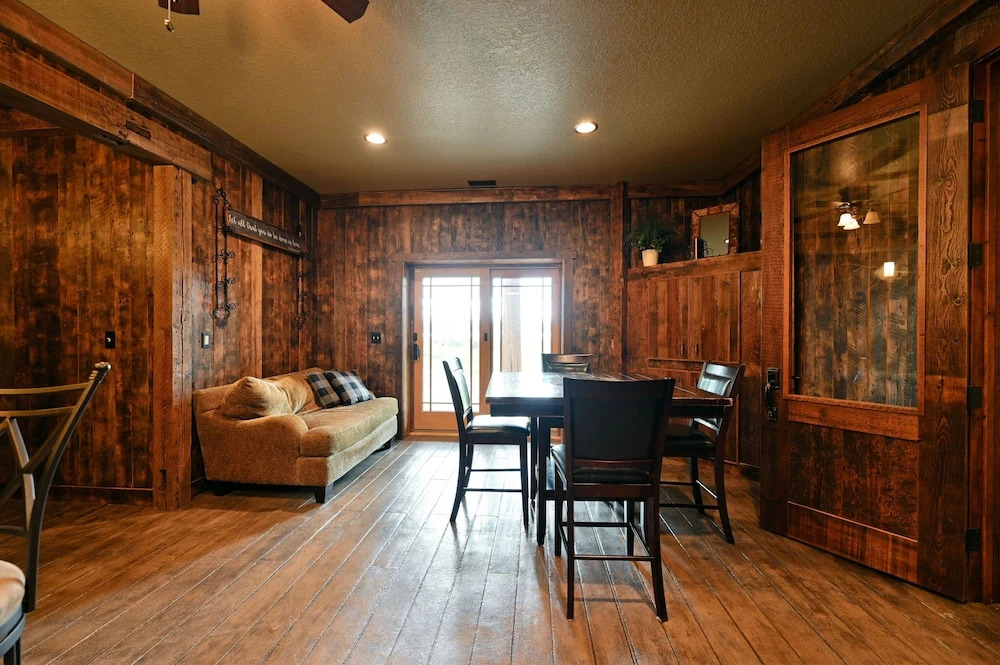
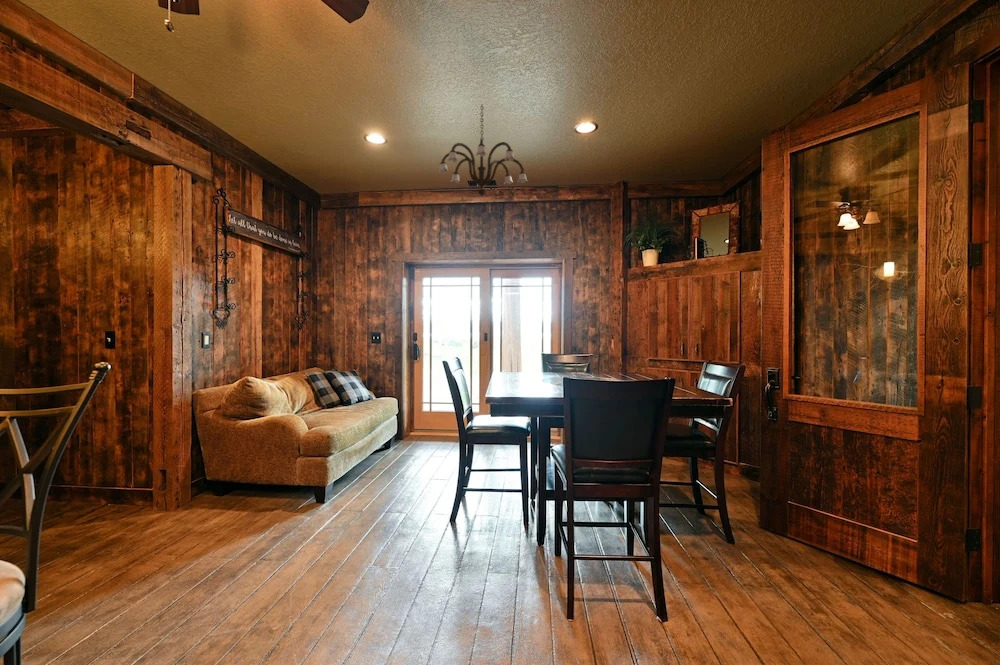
+ chandelier [438,105,528,197]
